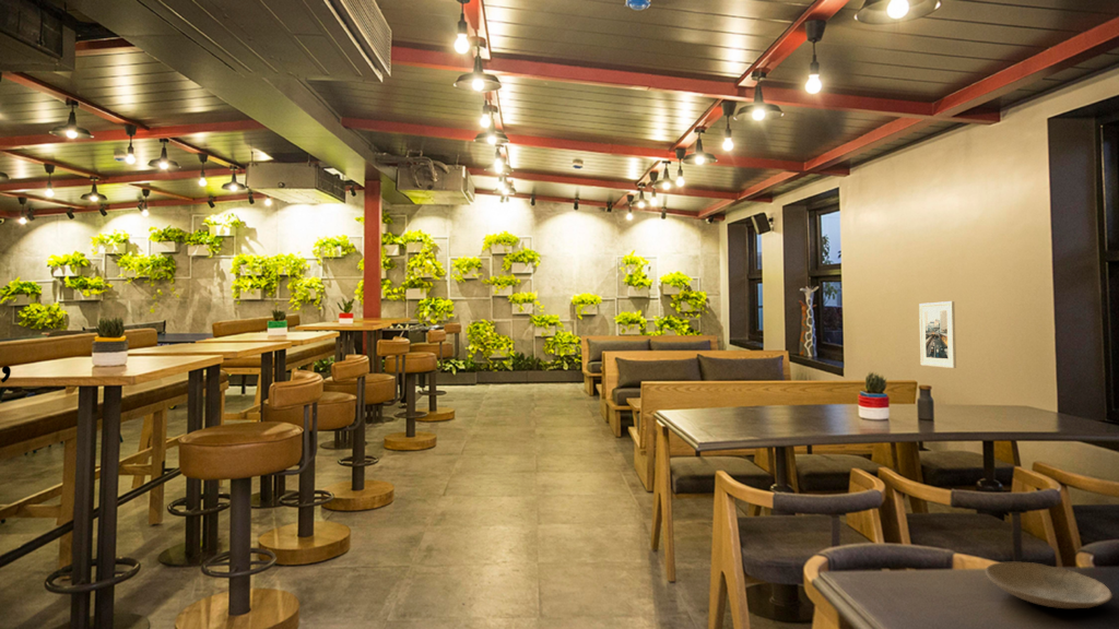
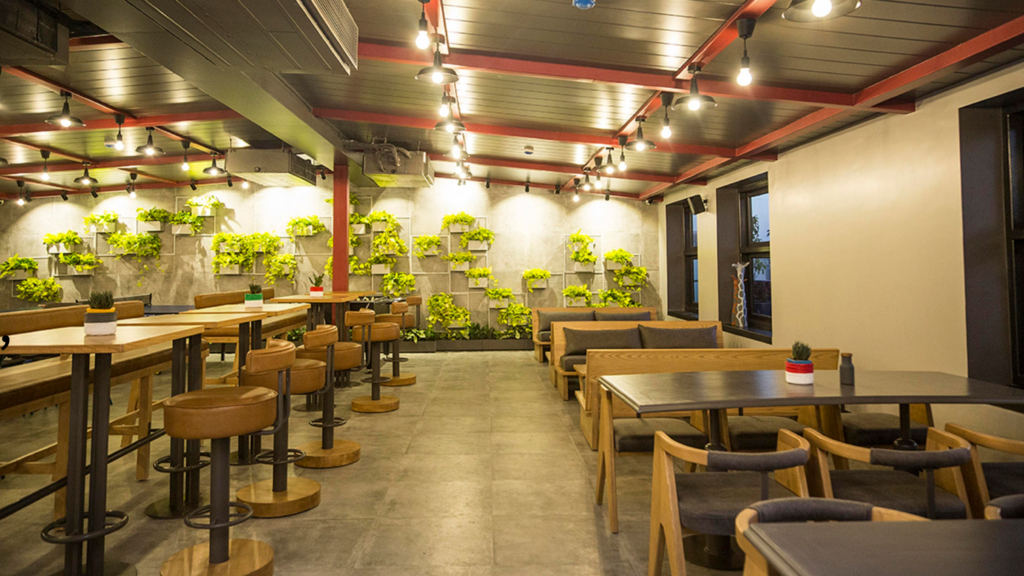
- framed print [918,300,957,369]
- plate [985,561,1114,609]
